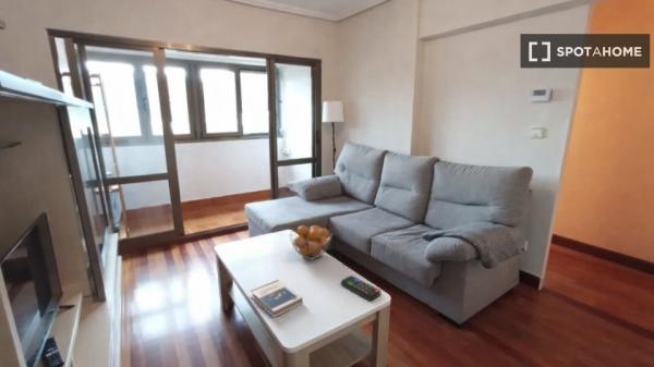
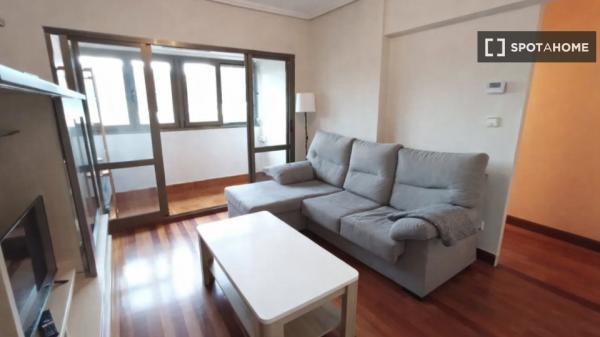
- fruit basket [289,224,334,261]
- remote control [340,274,382,302]
- hardback book [250,279,304,319]
